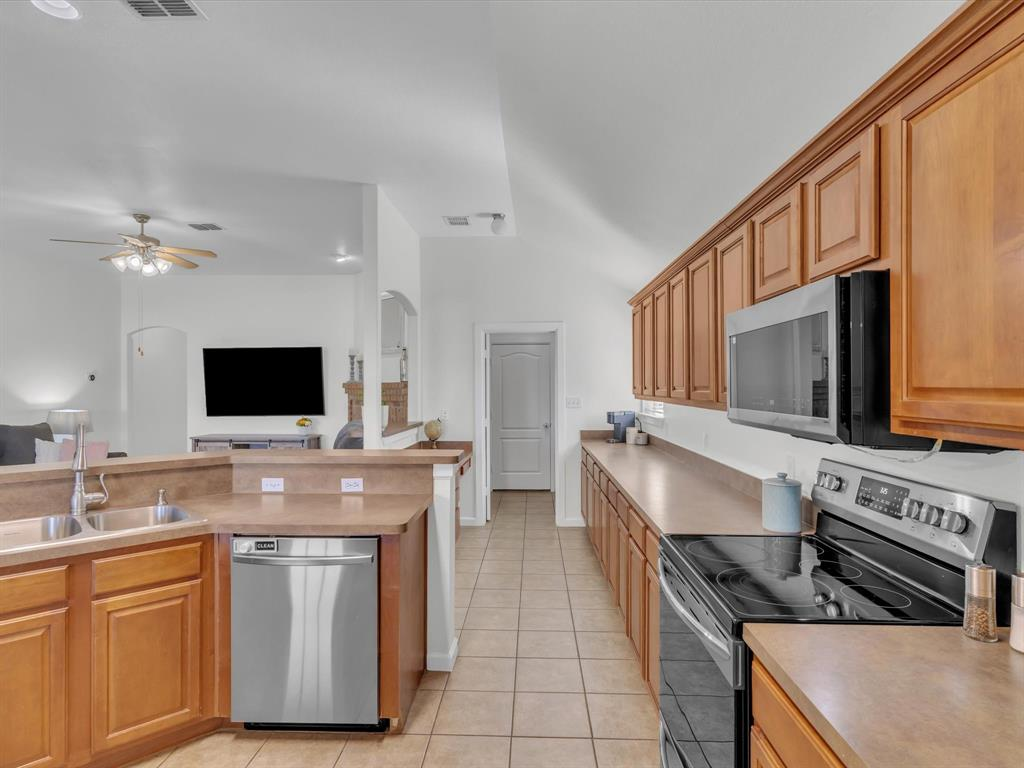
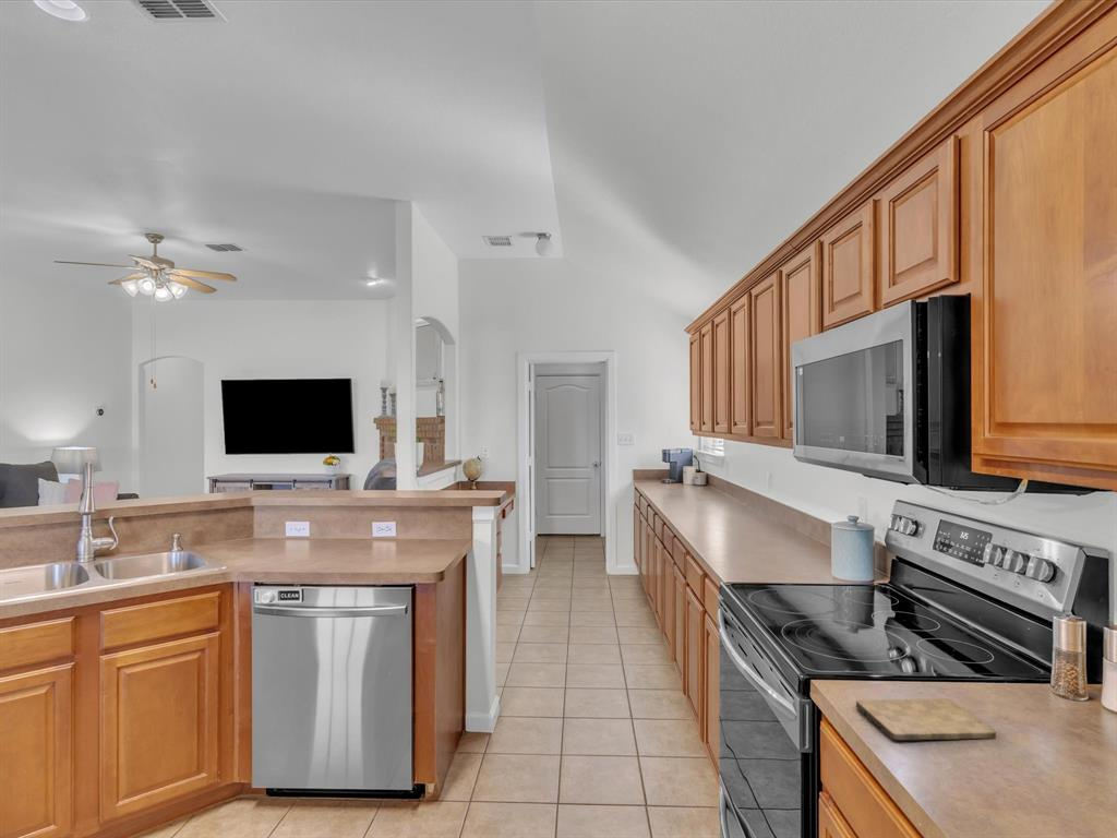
+ cutting board [855,698,997,742]
